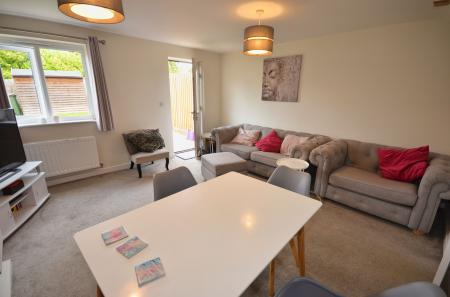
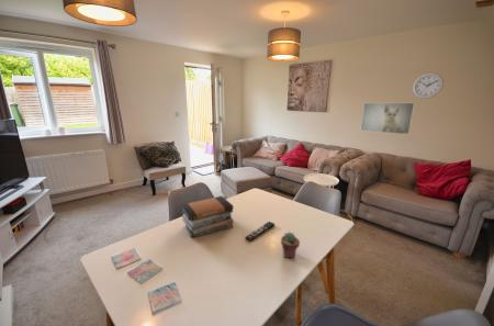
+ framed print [360,102,416,135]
+ remote control [244,221,276,243]
+ wall clock [412,72,445,100]
+ book stack [180,195,234,239]
+ potted succulent [280,231,301,259]
